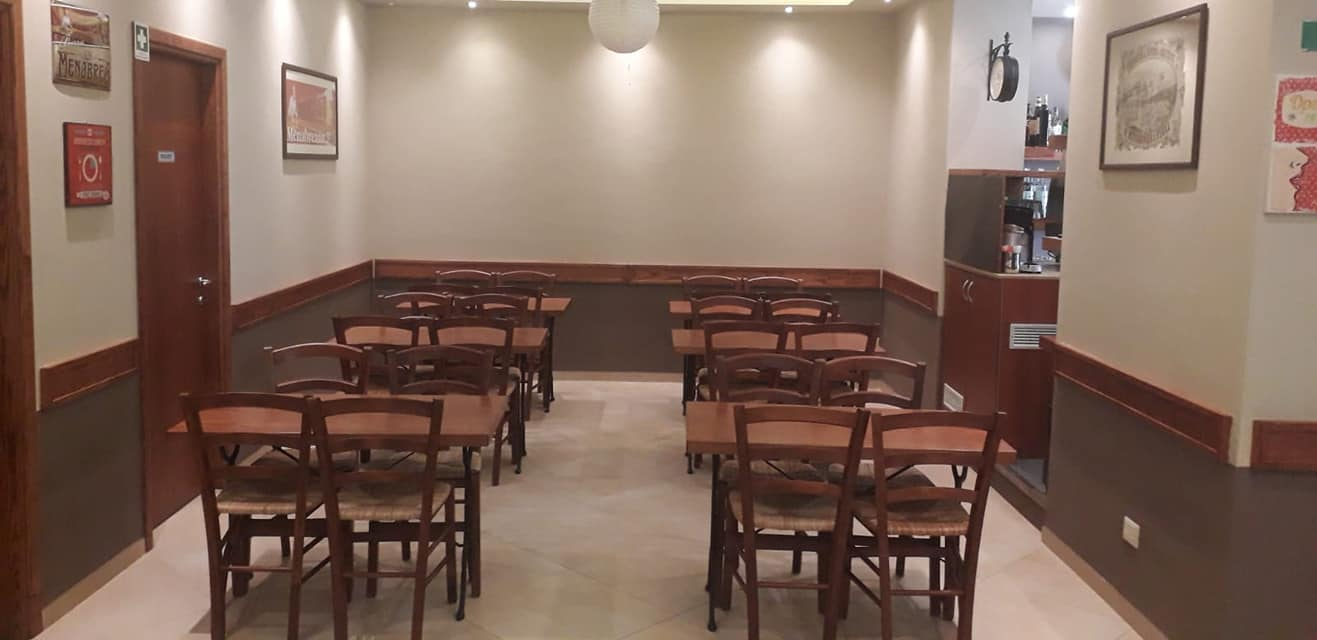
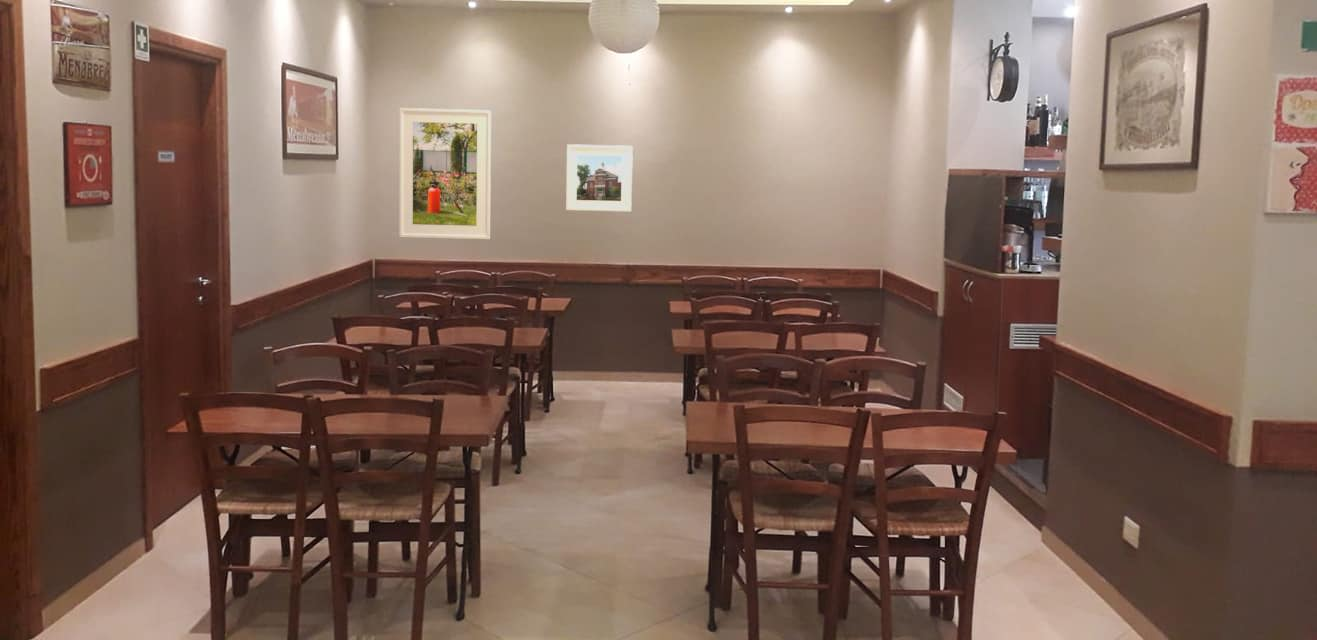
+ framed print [565,143,634,213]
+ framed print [398,107,492,240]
